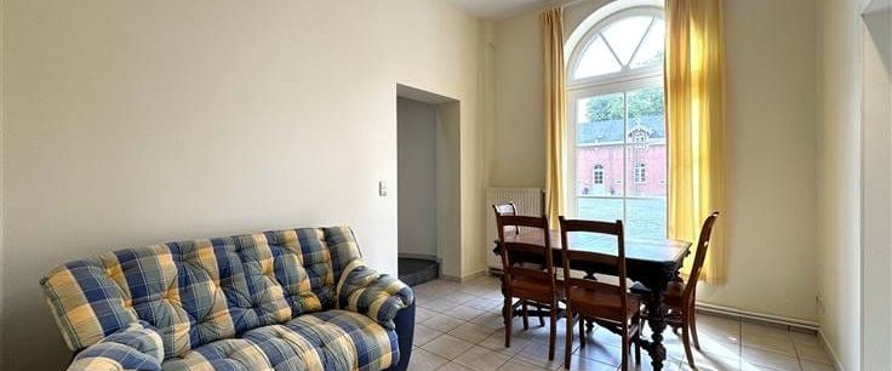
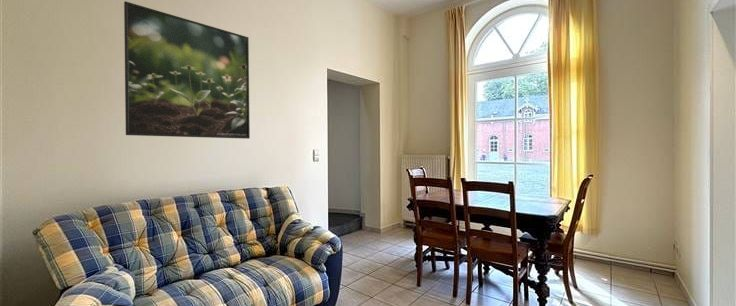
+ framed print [123,0,251,140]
